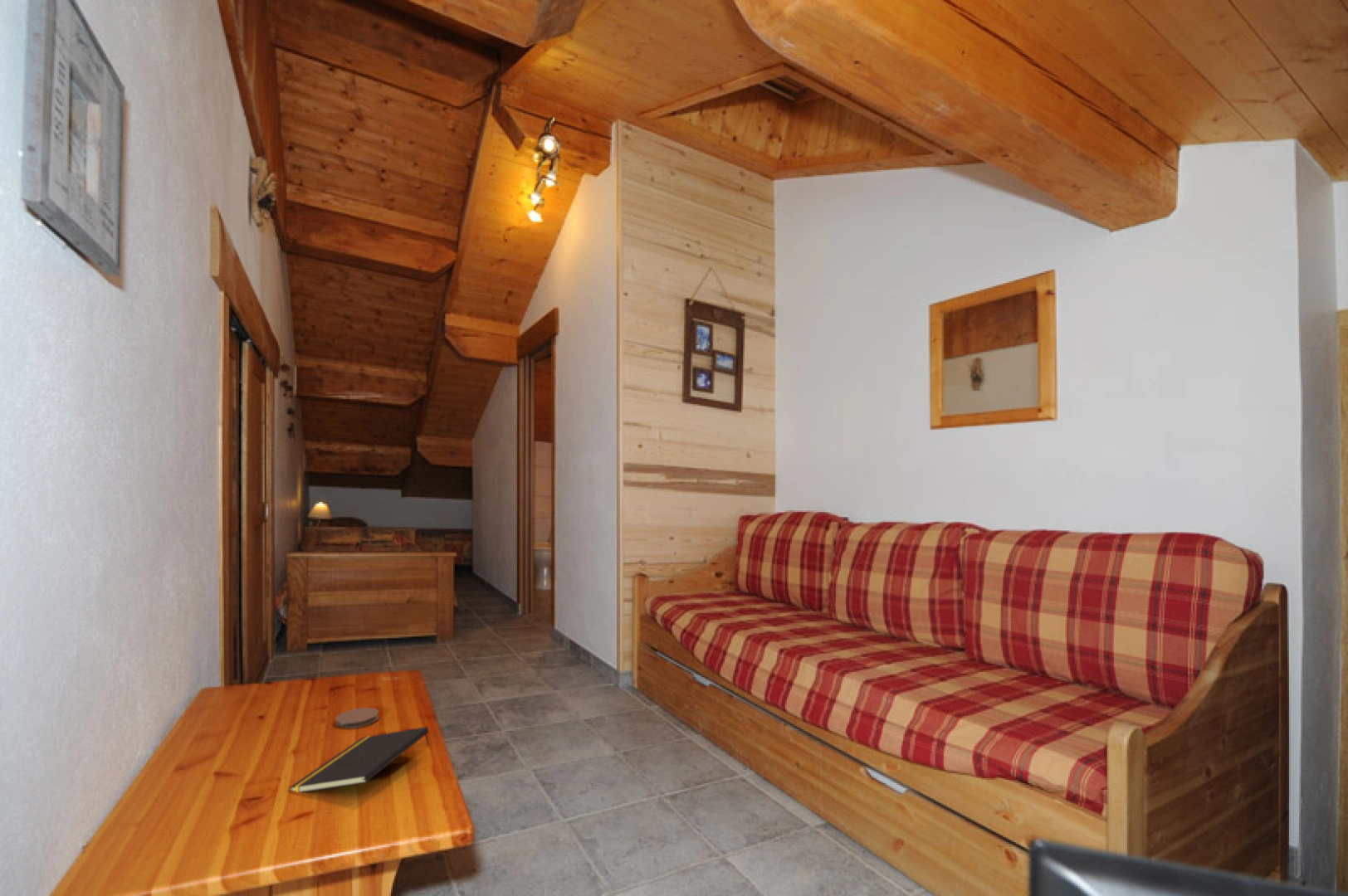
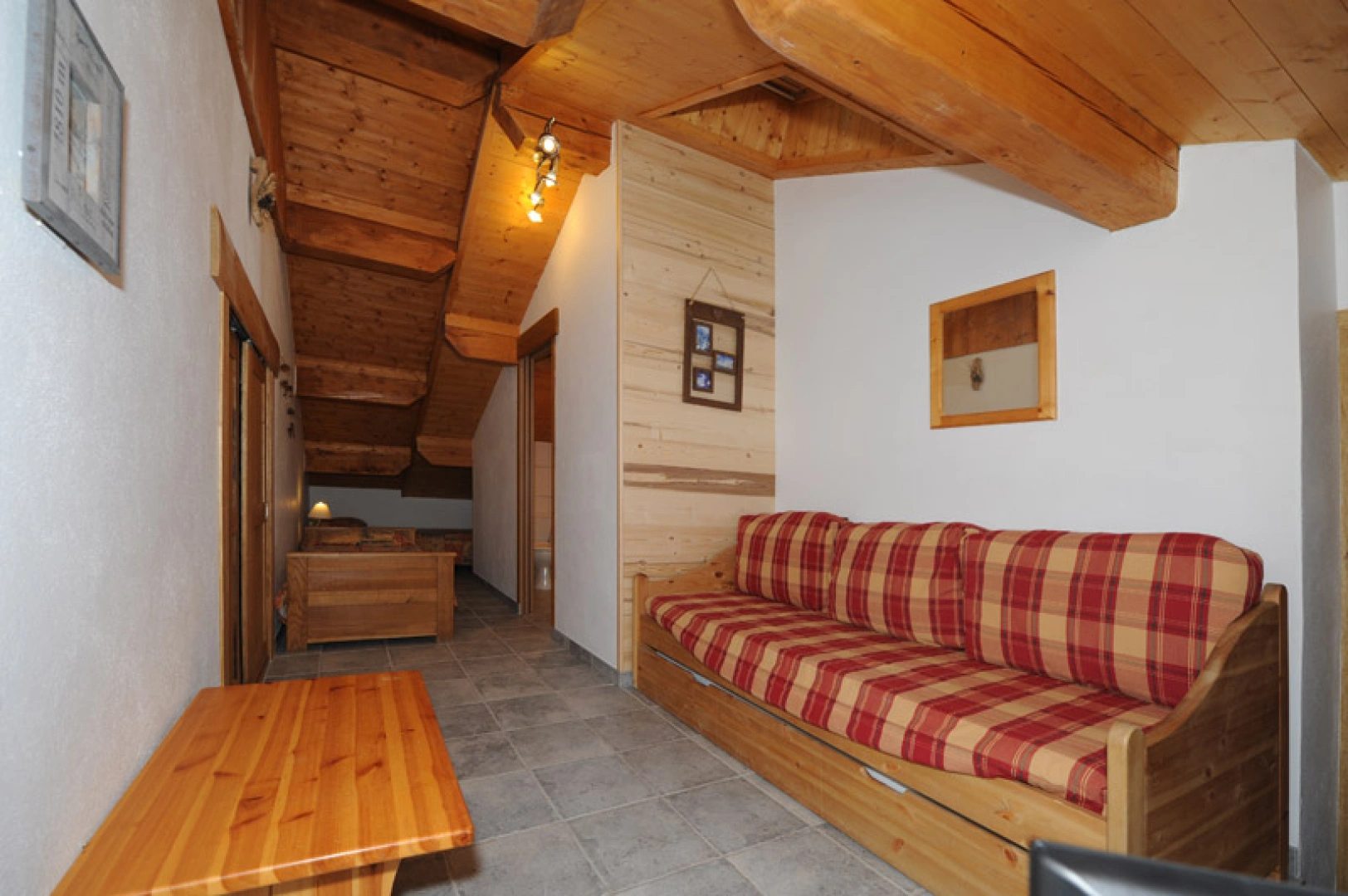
- coaster [335,707,379,729]
- notepad [288,726,430,793]
